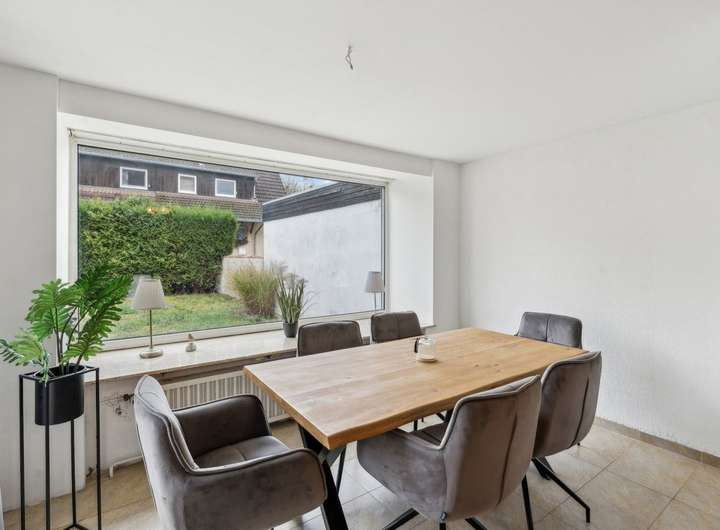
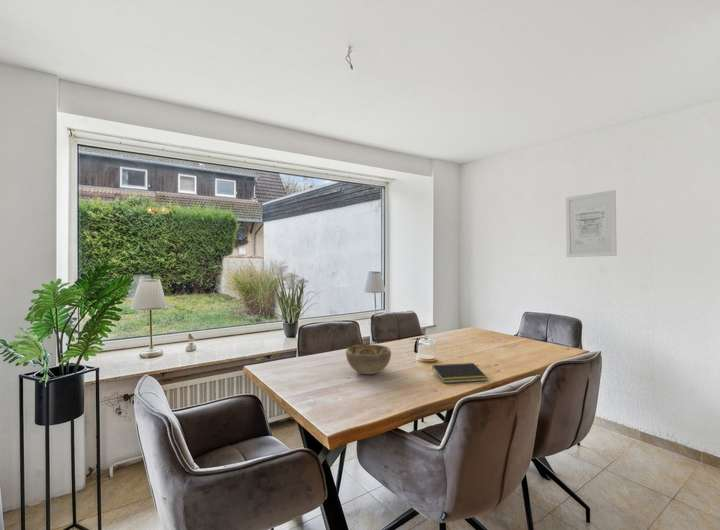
+ decorative bowl [345,344,392,375]
+ notepad [431,362,489,384]
+ wall art [565,189,617,258]
